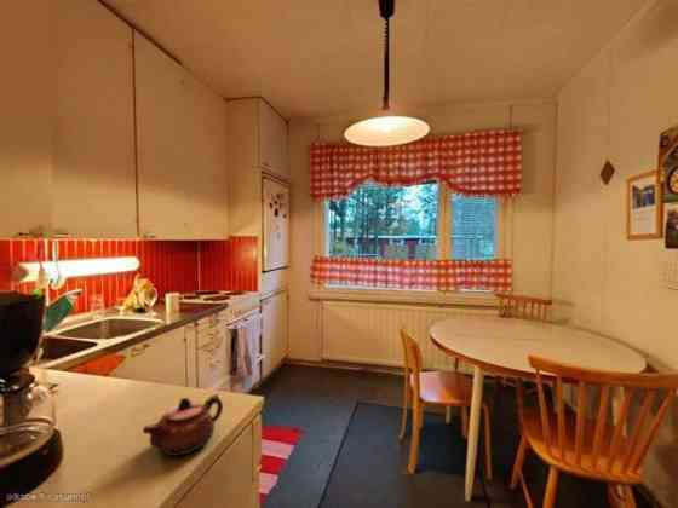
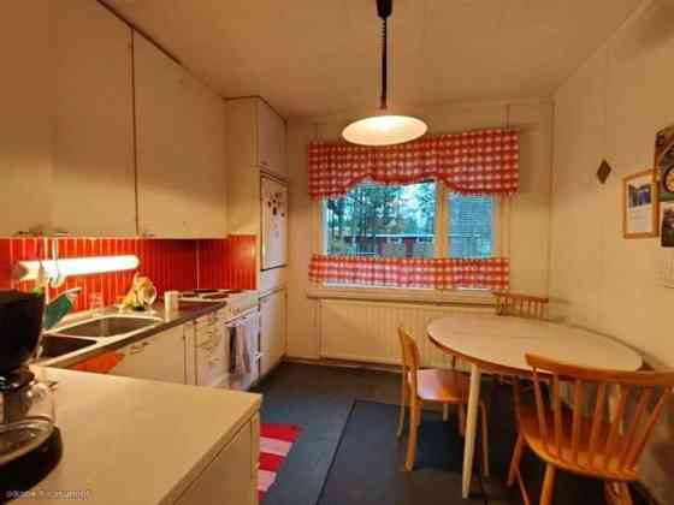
- teapot [142,393,224,457]
